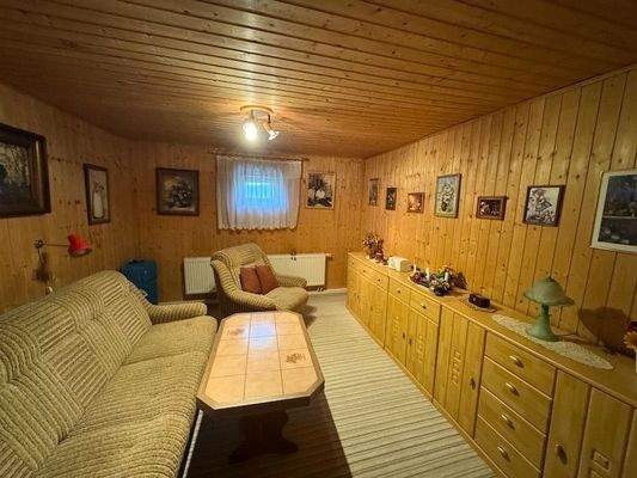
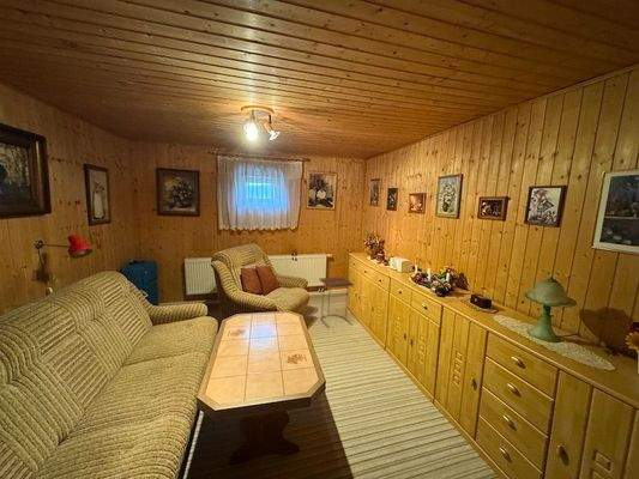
+ side table [318,274,355,328]
